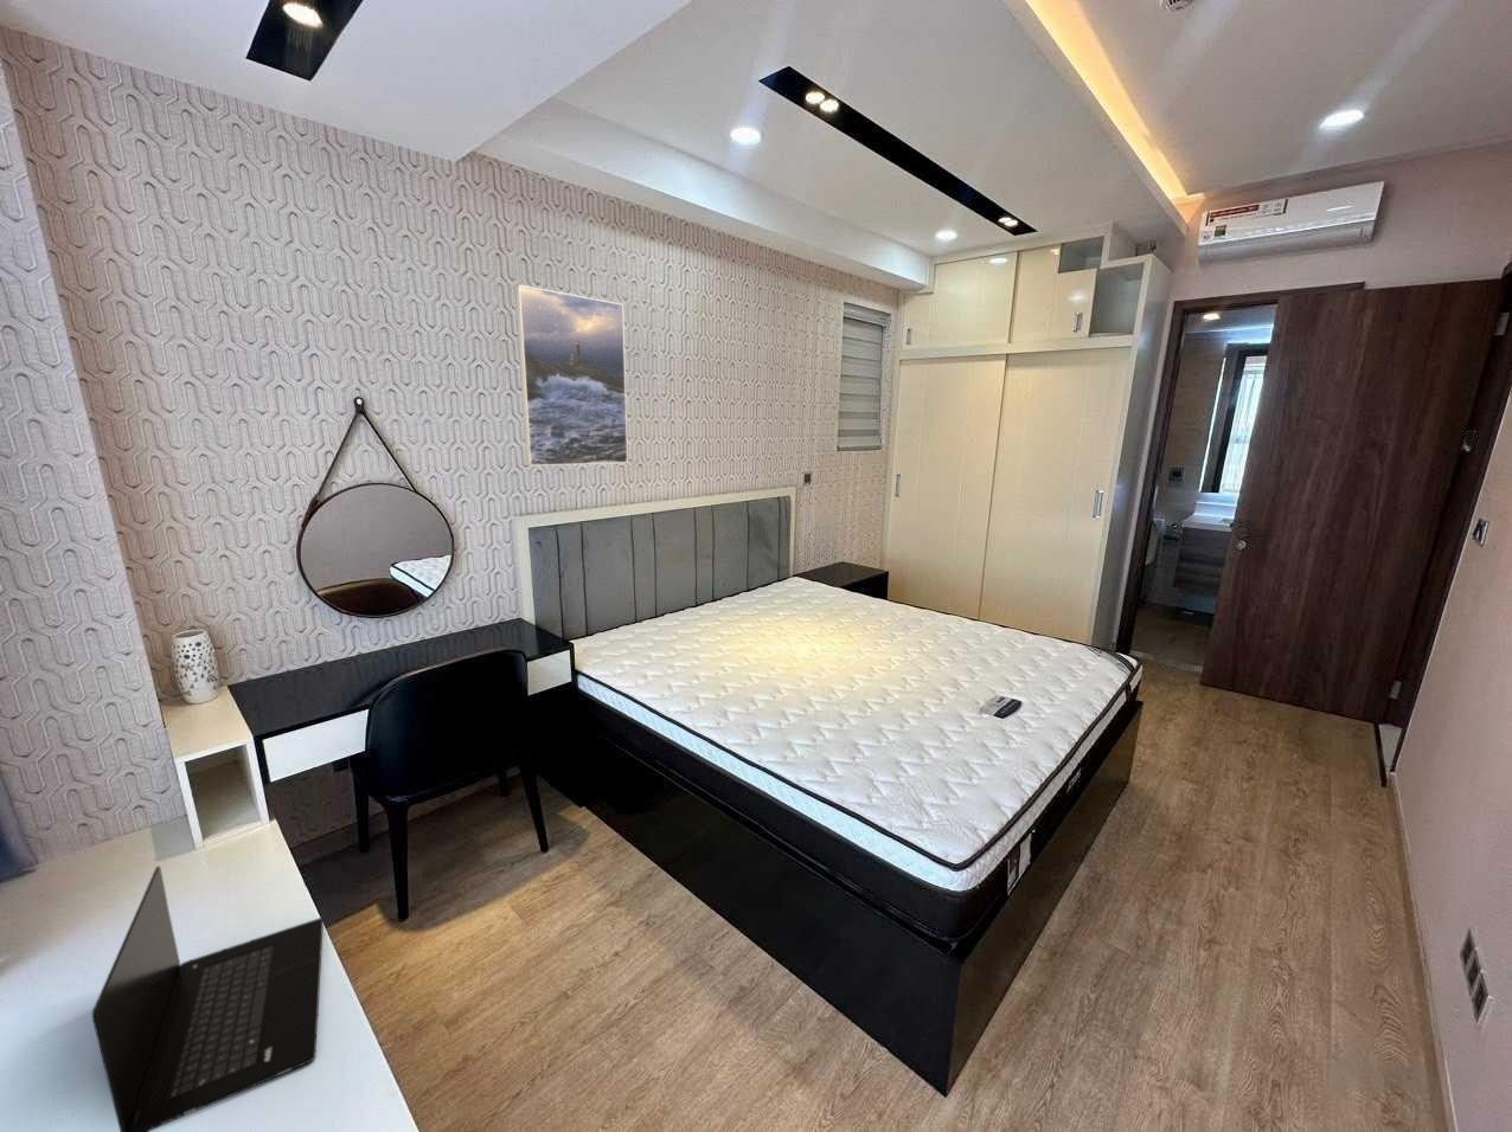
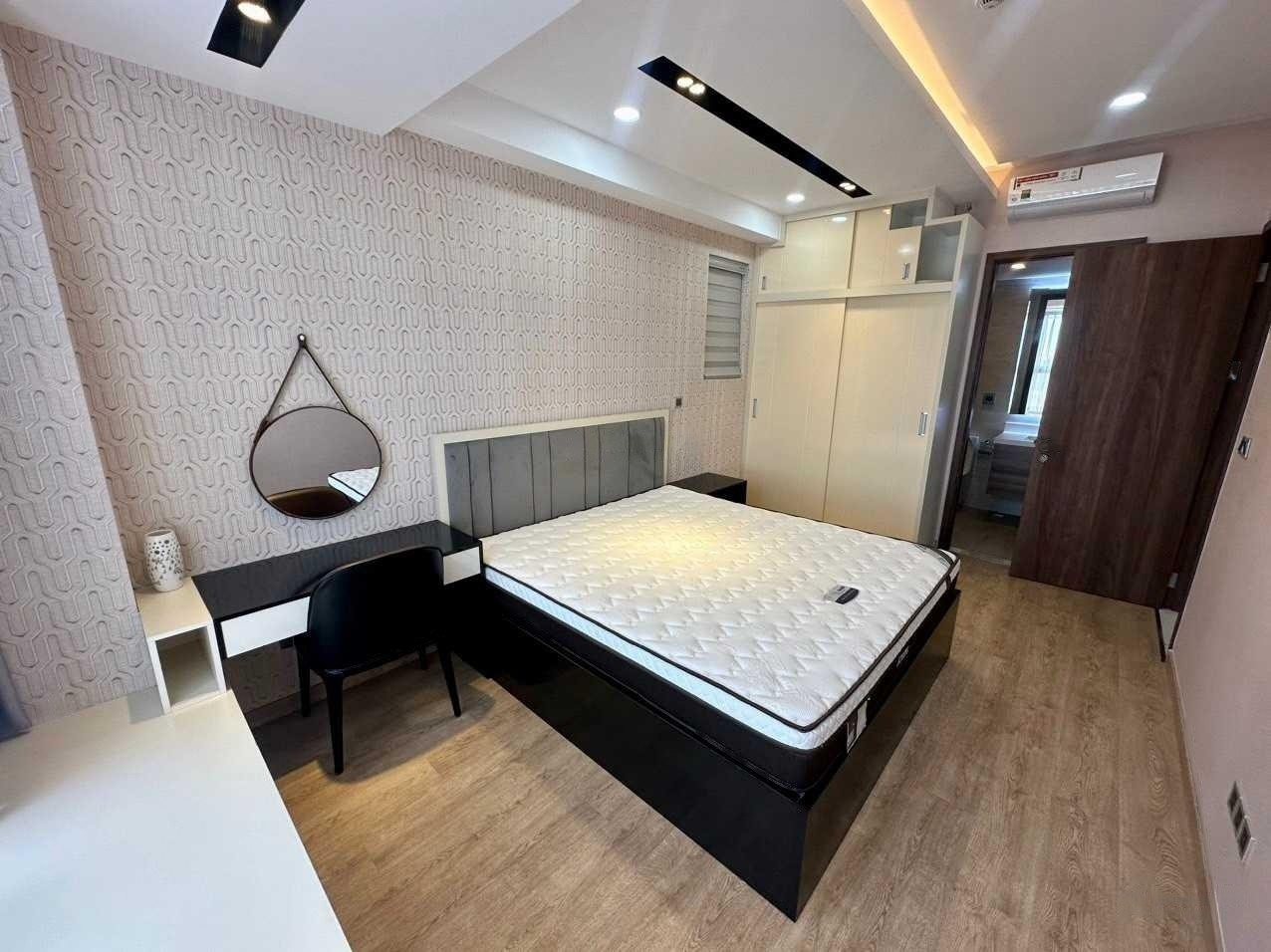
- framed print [514,283,629,467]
- laptop [92,864,325,1132]
